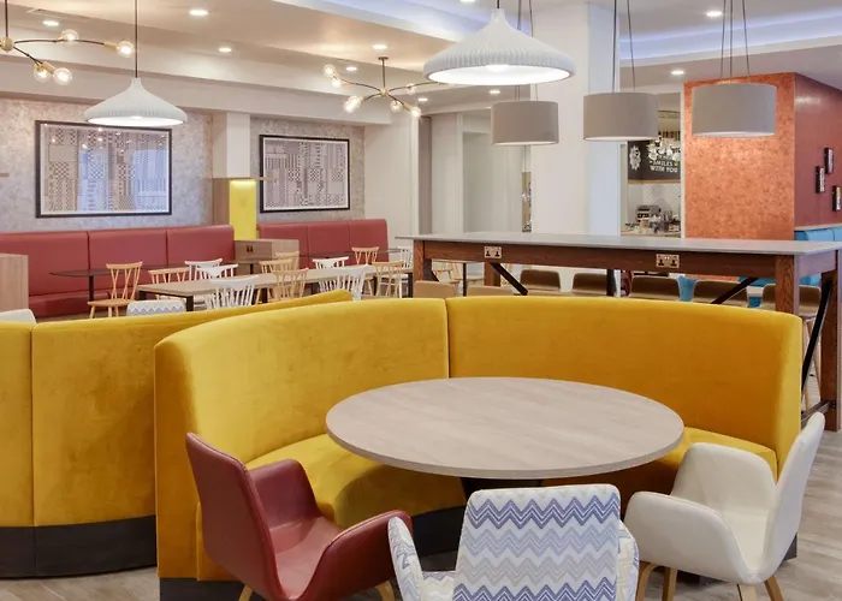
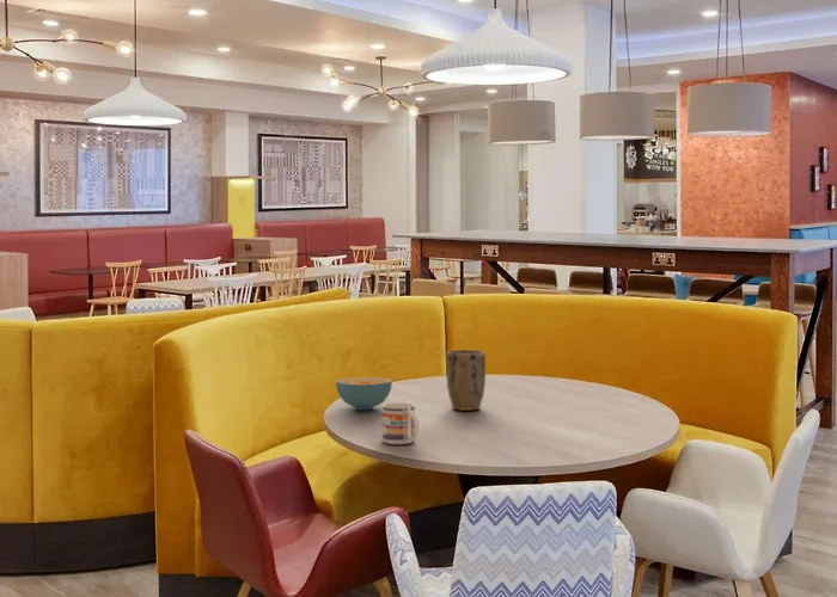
+ plant pot [445,349,487,412]
+ mug [381,401,420,445]
+ cereal bowl [335,376,393,411]
